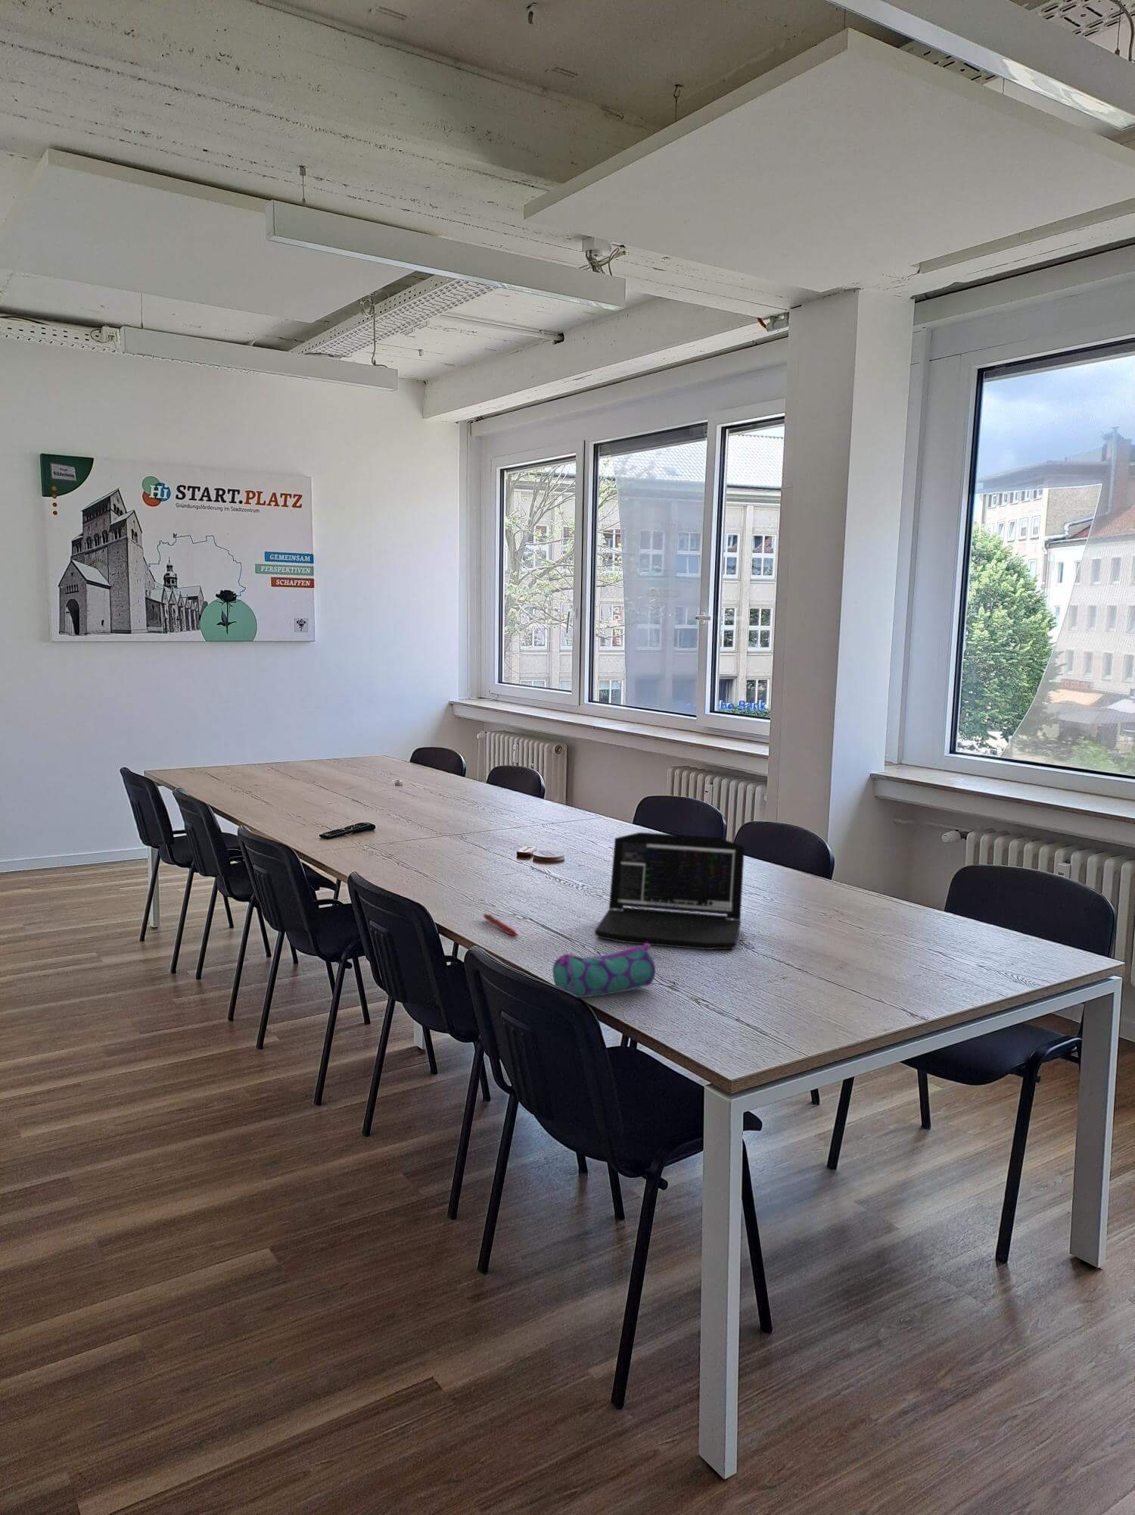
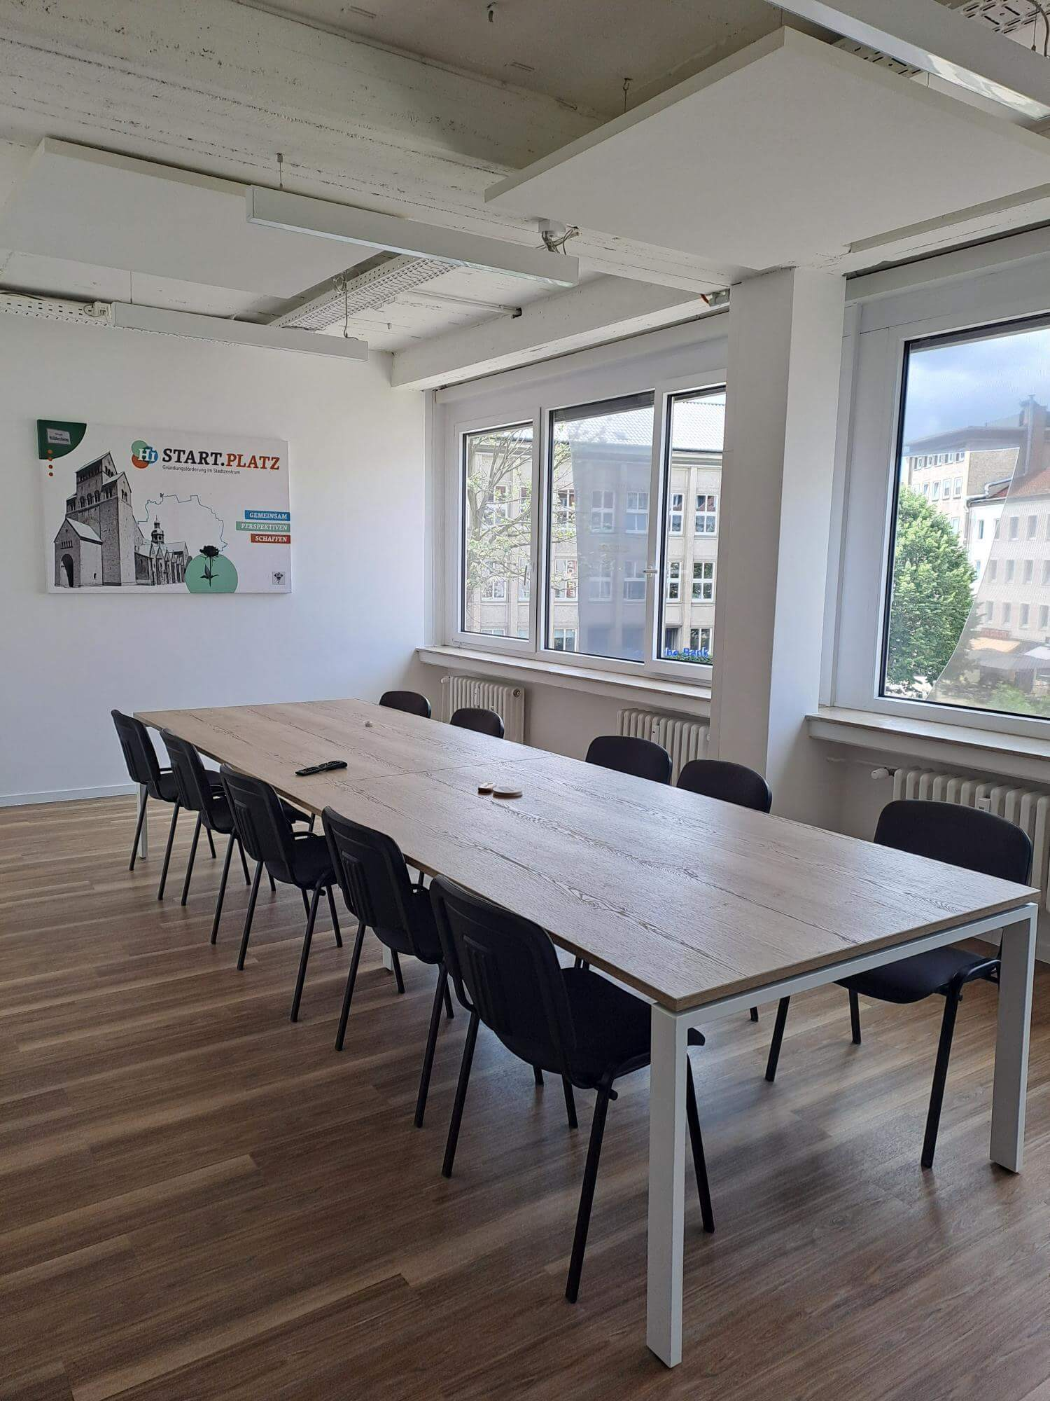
- pencil case [552,944,656,998]
- laptop [594,831,745,951]
- pen [482,913,519,936]
